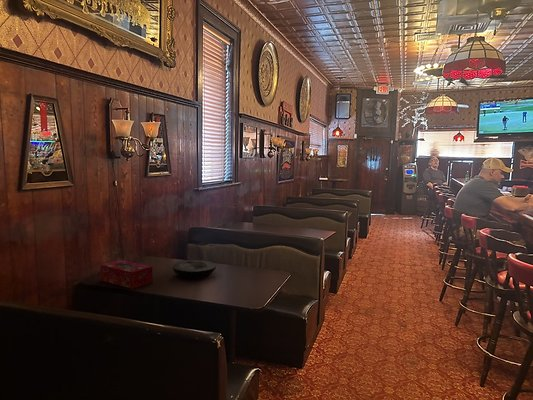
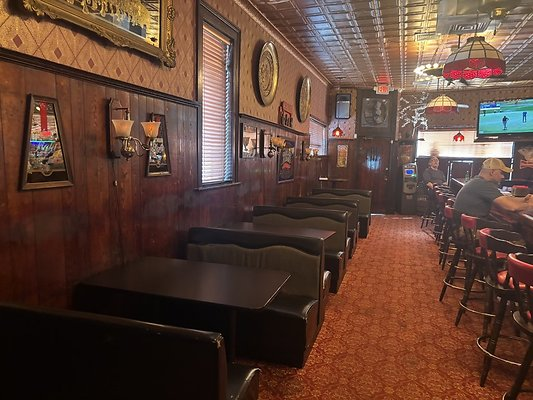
- plate [172,259,217,280]
- tissue box [99,259,153,290]
